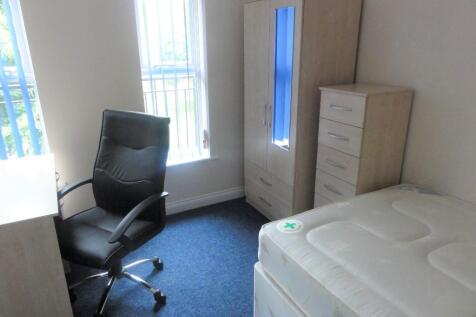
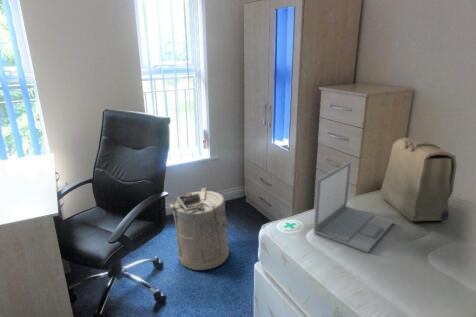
+ laundry hamper [168,187,235,271]
+ laptop [313,161,395,254]
+ backpack [380,137,458,223]
